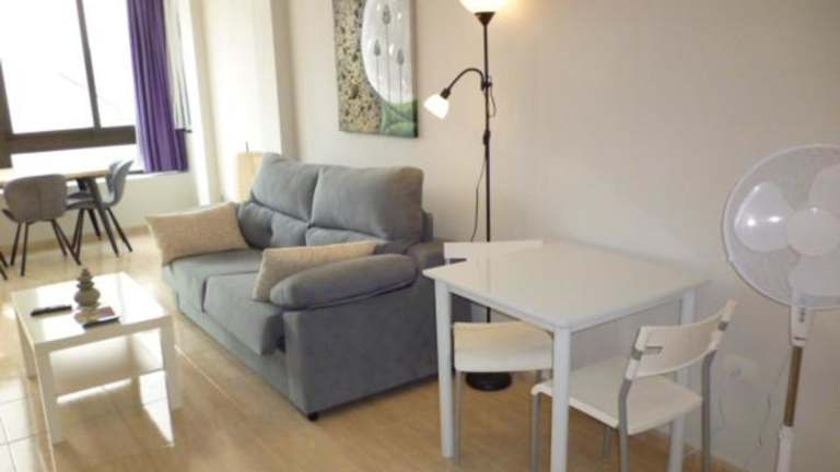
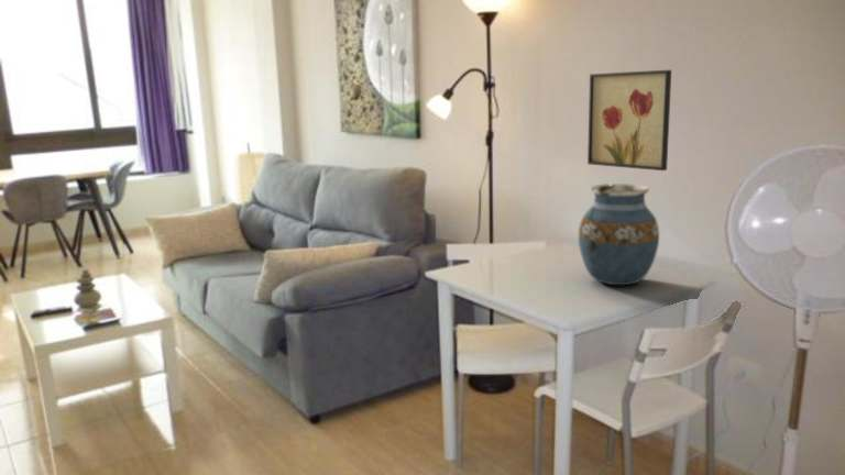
+ vase [578,183,660,286]
+ wall art [586,69,672,172]
